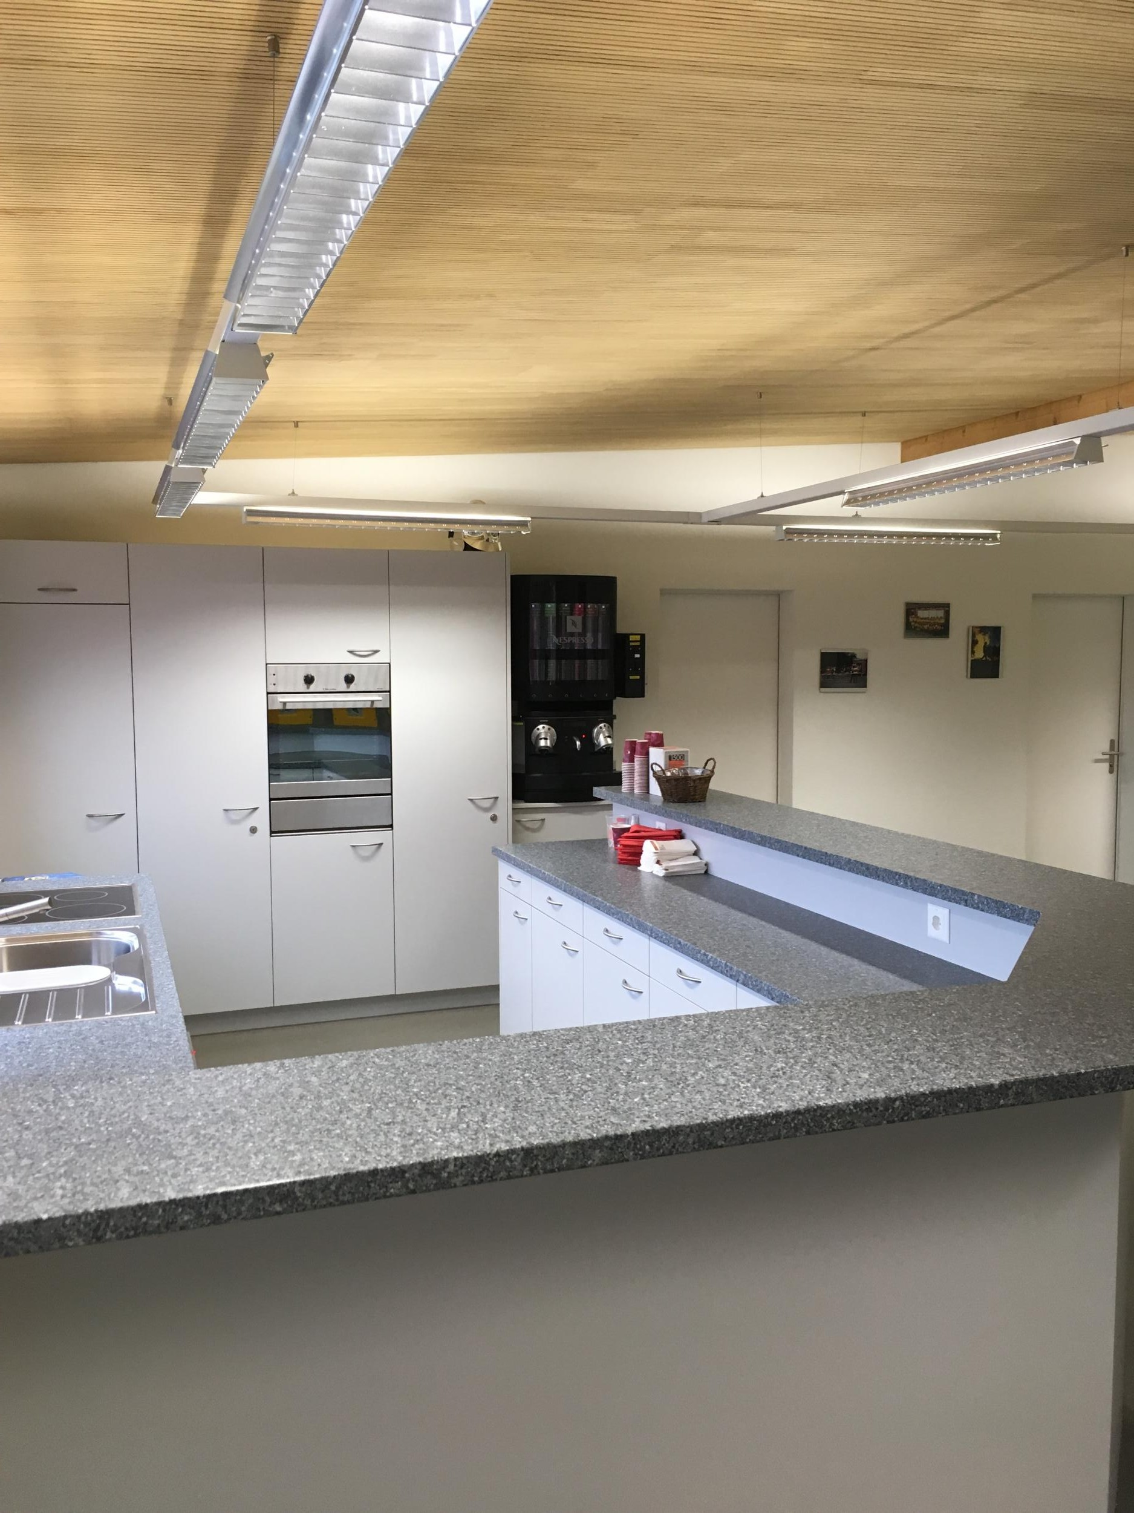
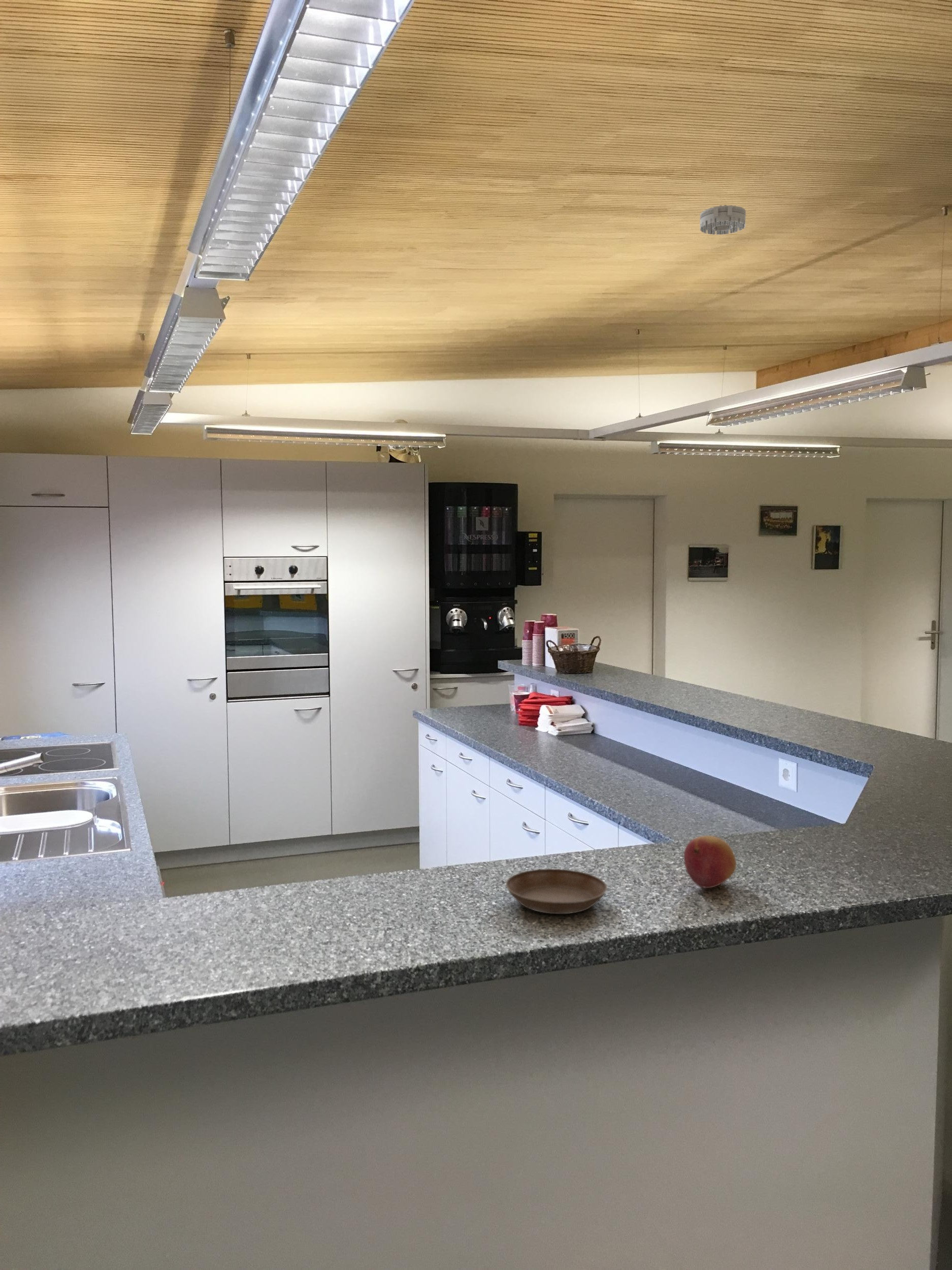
+ smoke detector [700,204,746,235]
+ fruit [683,835,737,888]
+ saucer [505,868,608,914]
